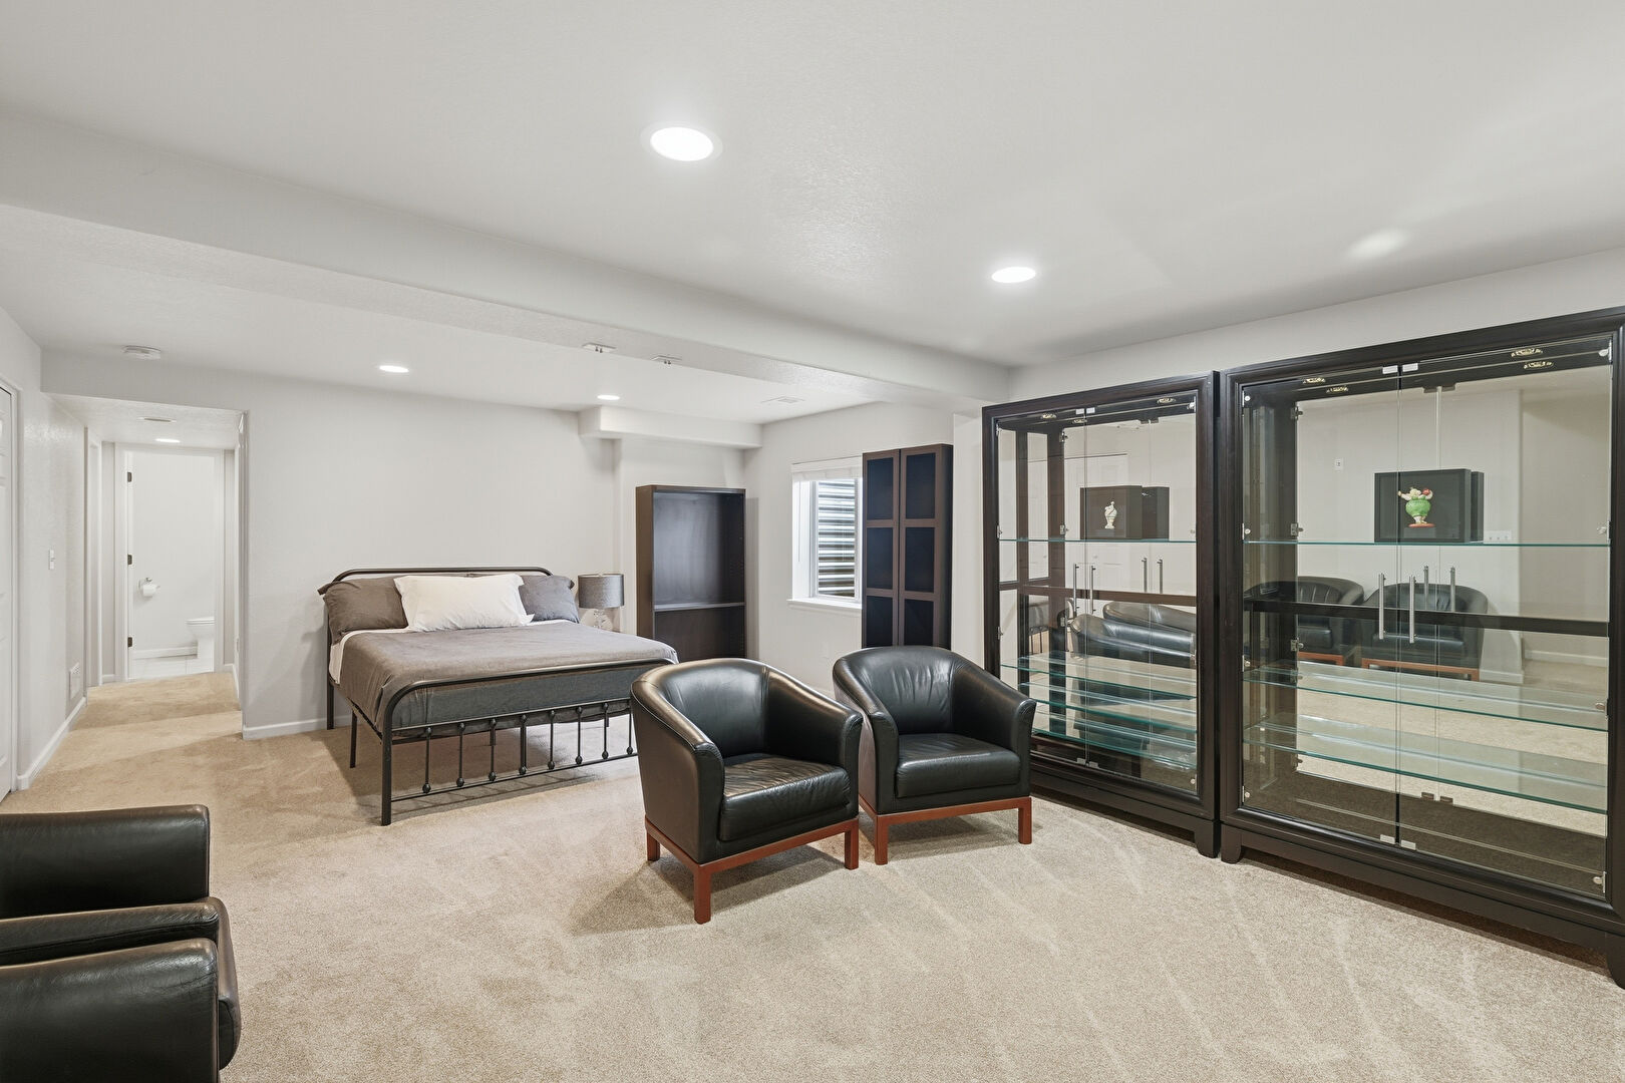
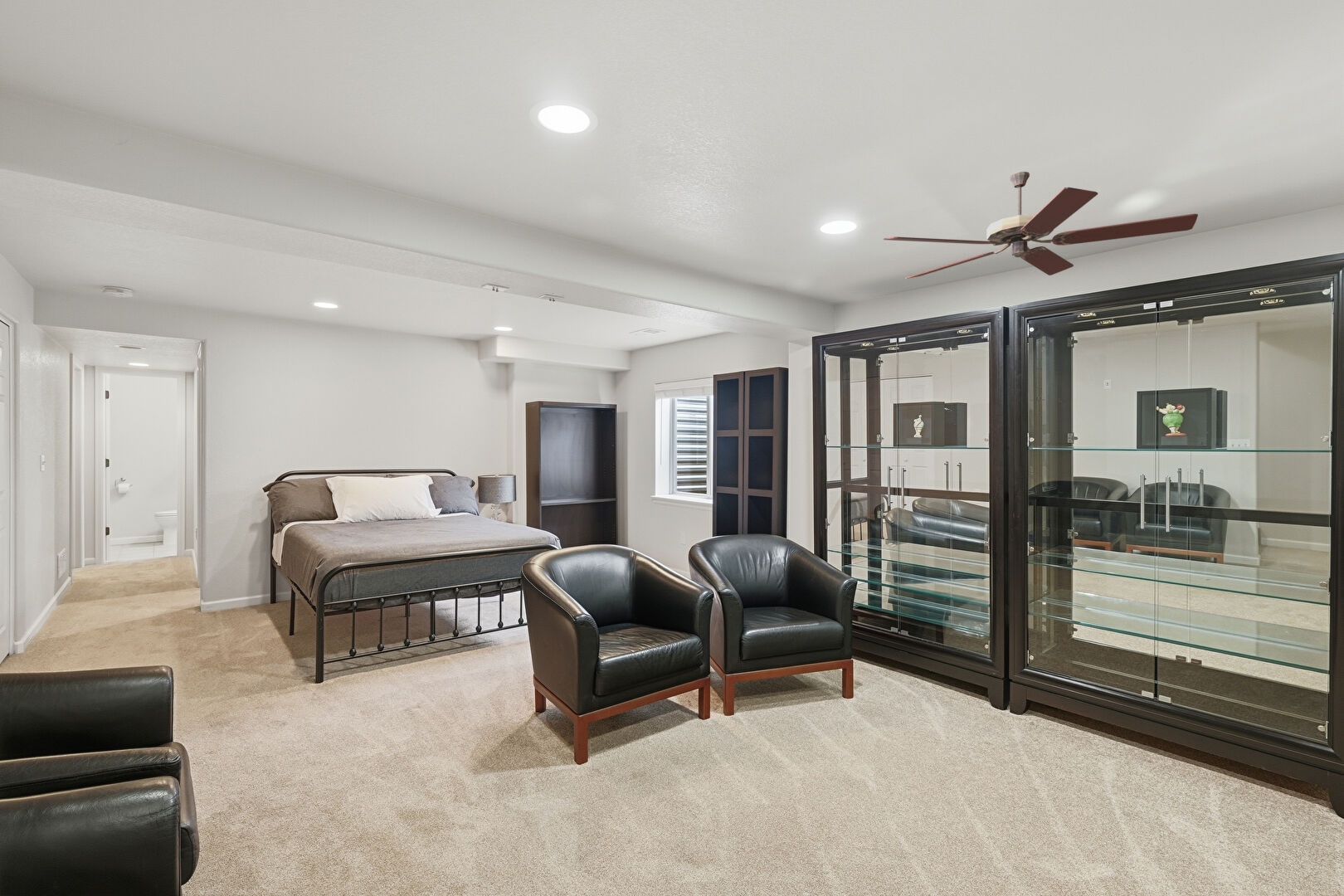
+ ceiling fan [883,171,1199,280]
